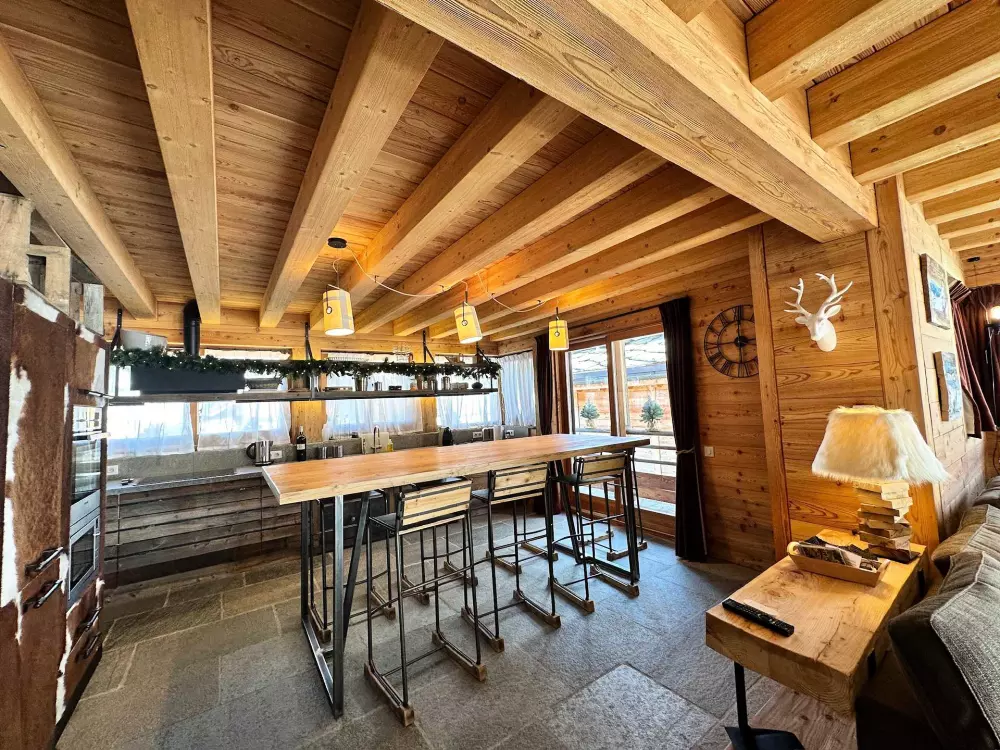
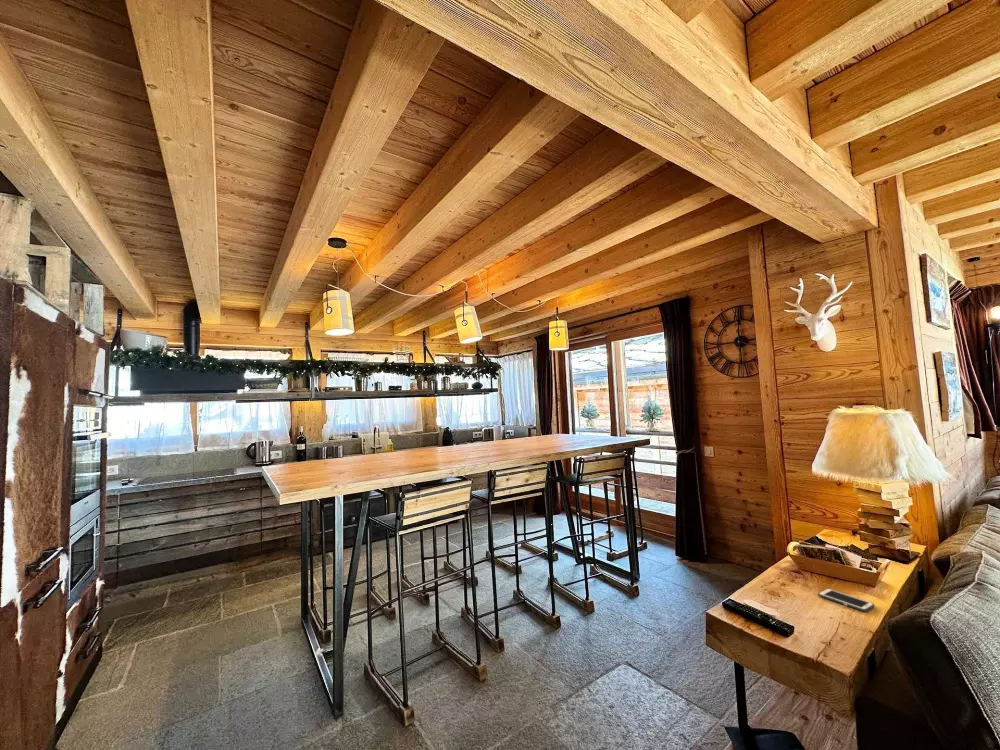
+ cell phone [817,587,875,613]
